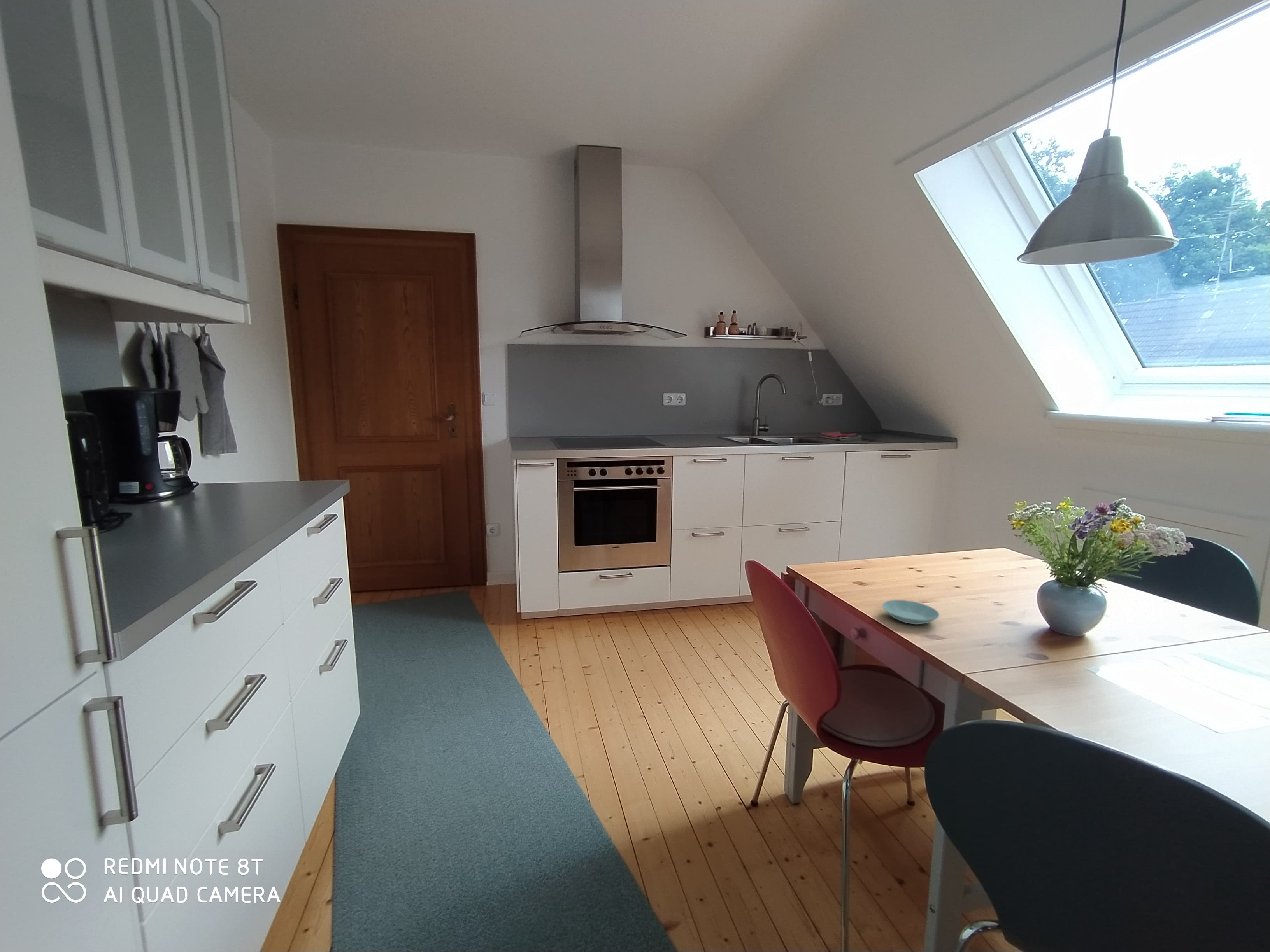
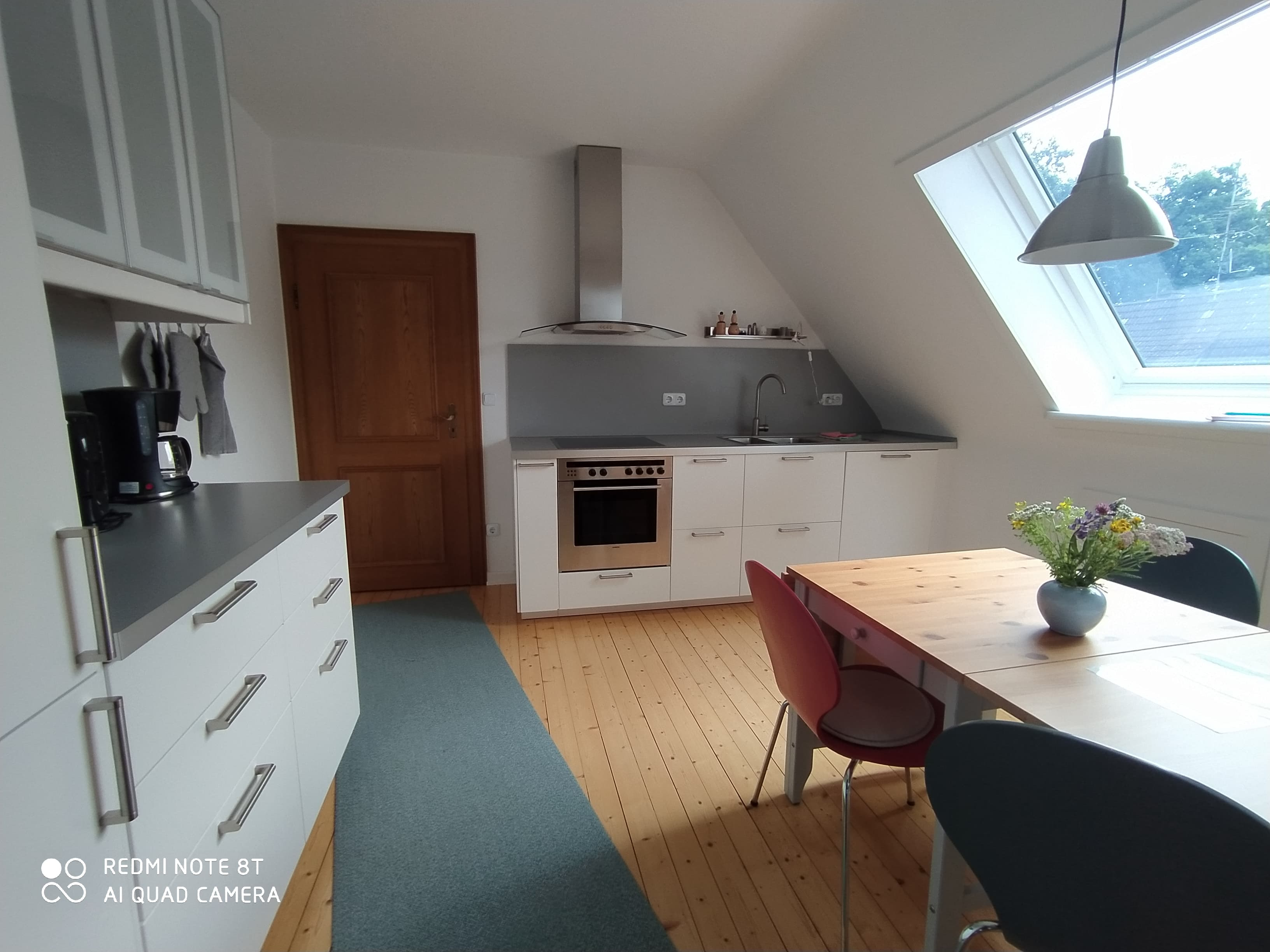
- saucer [882,600,940,625]
